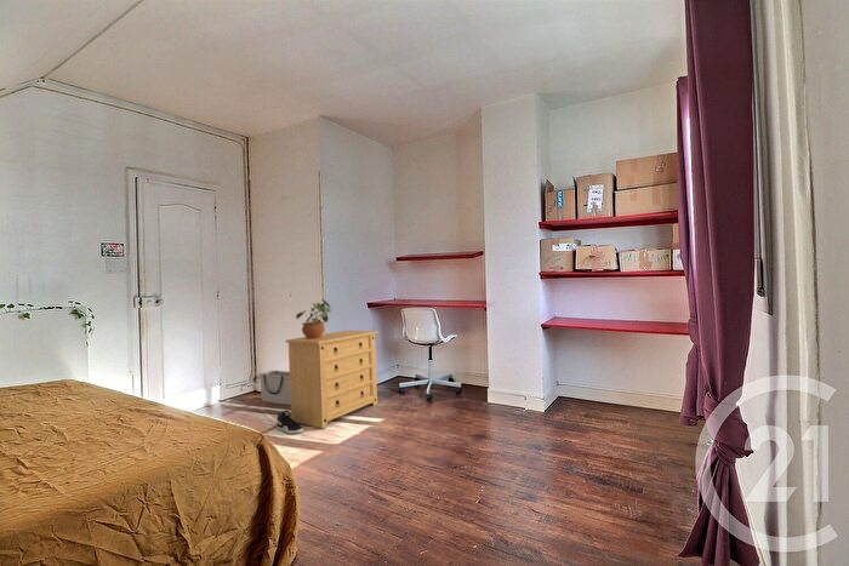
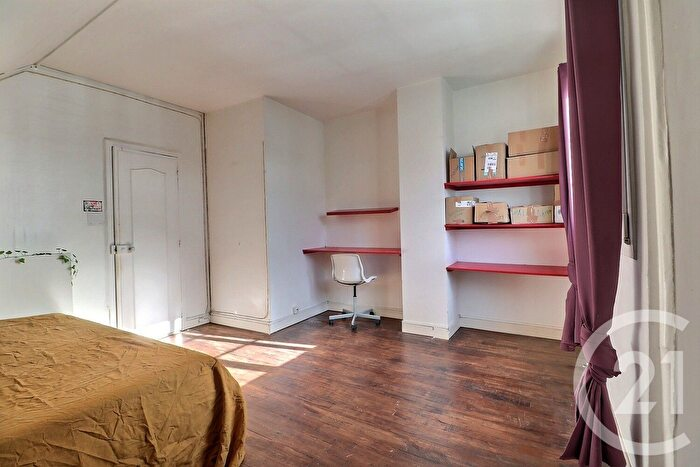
- dresser [285,330,378,429]
- sneaker [275,410,304,435]
- storage bin [258,370,291,406]
- potted plant [295,298,332,339]
